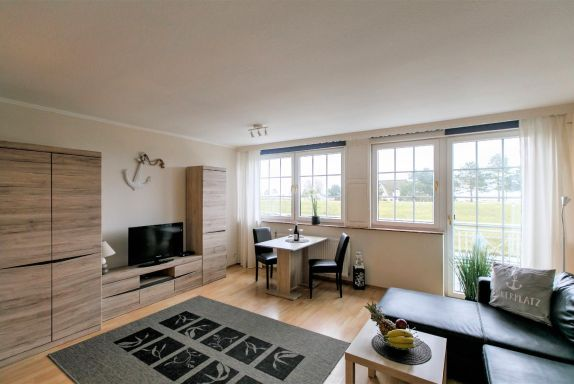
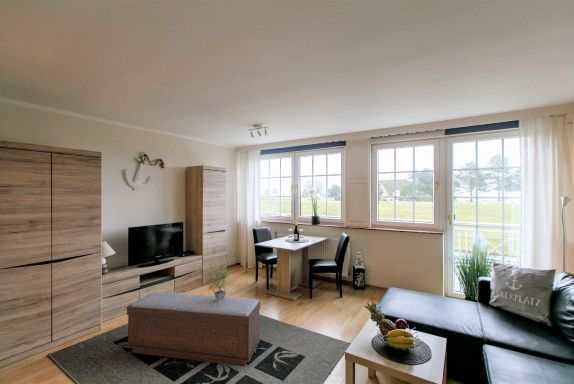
+ potted plant [203,263,235,301]
+ bench [125,291,261,367]
